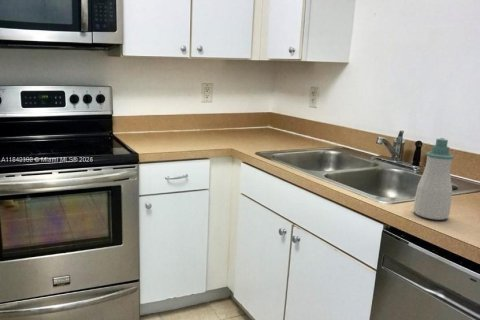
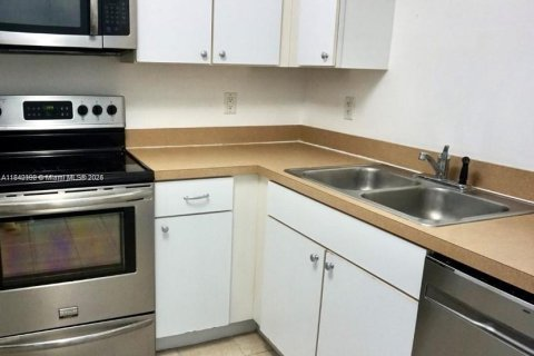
- soap bottle [413,137,455,221]
